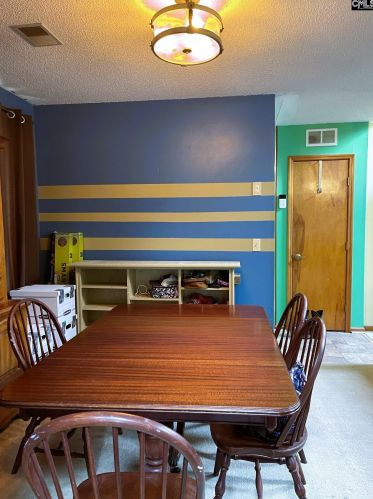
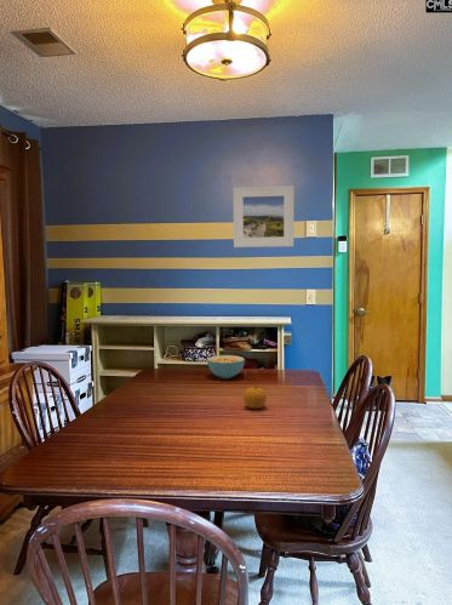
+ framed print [233,184,294,249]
+ fruit [242,383,268,410]
+ cereal bowl [206,354,246,379]
